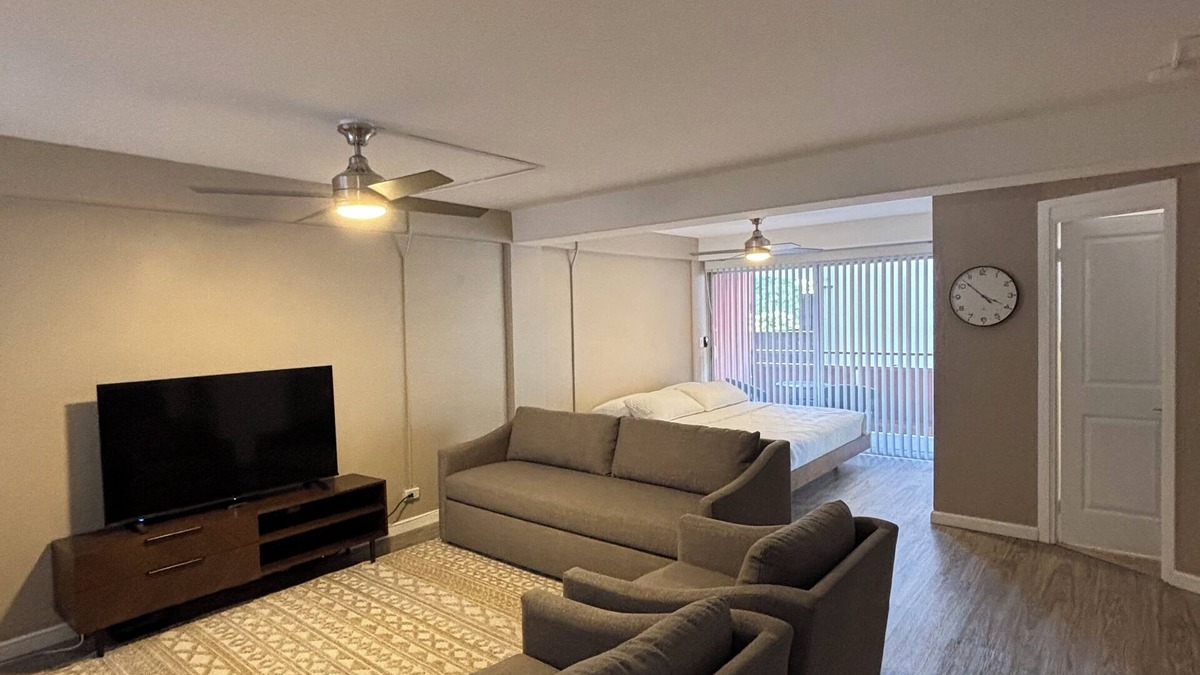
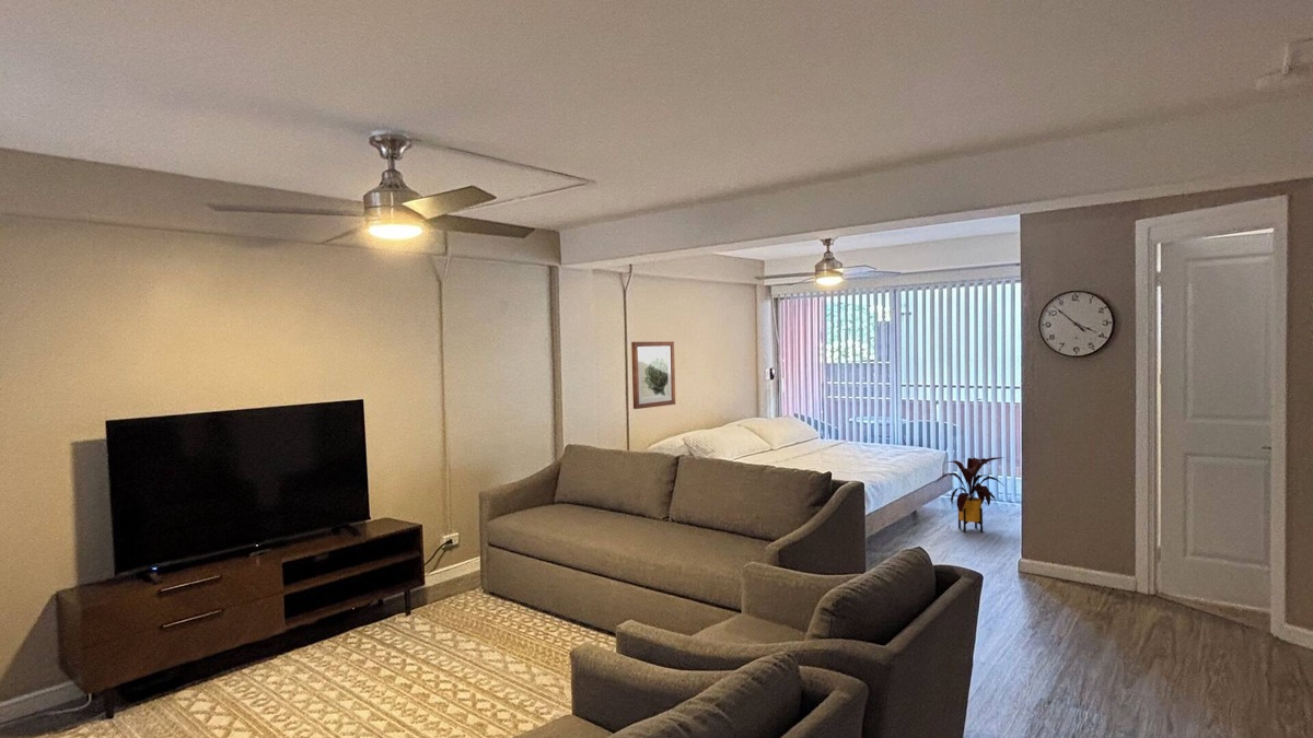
+ wall art [630,340,676,410]
+ house plant [936,456,1004,534]
